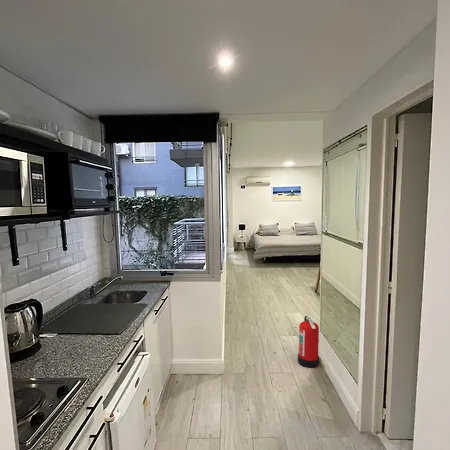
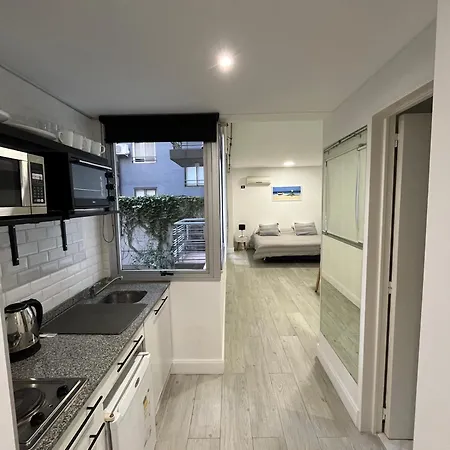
- fire extinguisher [297,314,320,369]
